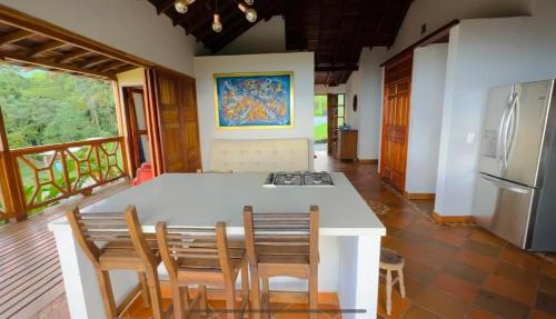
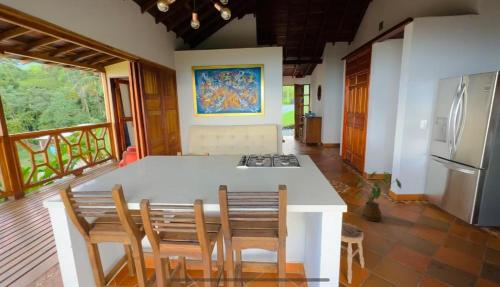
+ house plant [354,170,402,222]
